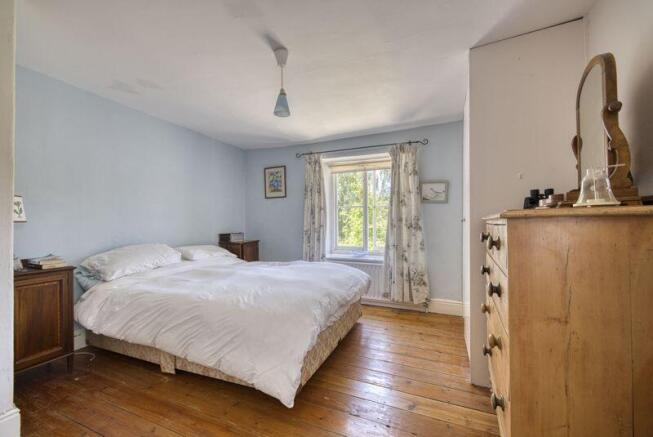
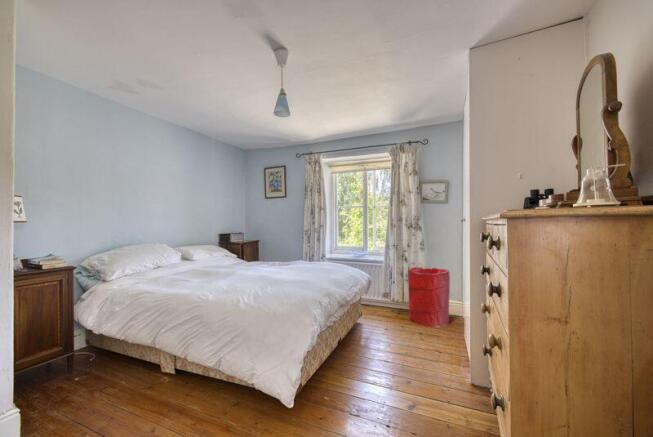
+ laundry hamper [408,266,451,328]
